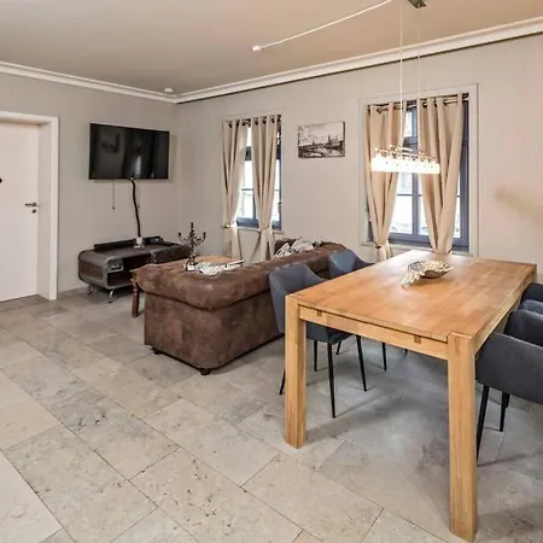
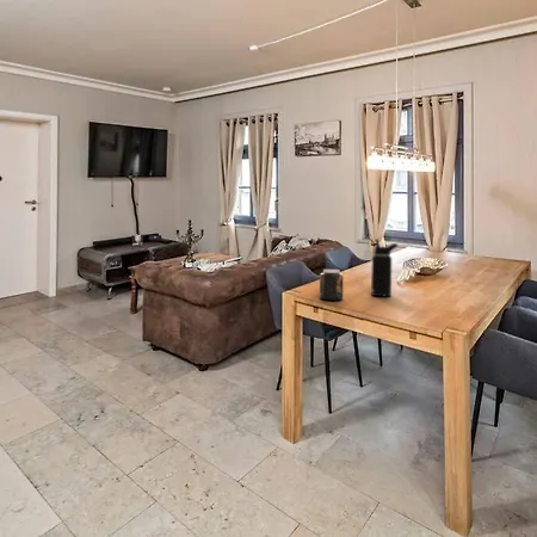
+ water bottle [370,237,399,297]
+ jar [319,268,345,301]
